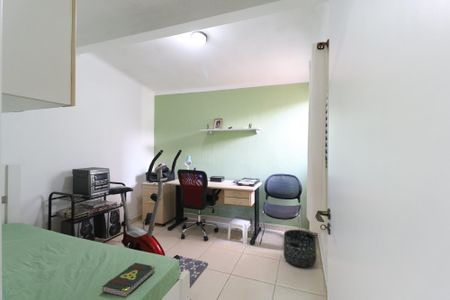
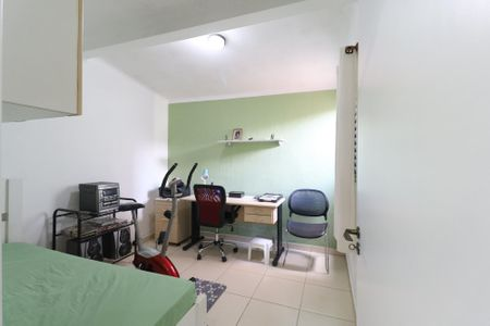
- basket [282,229,317,268]
- book [101,262,156,299]
